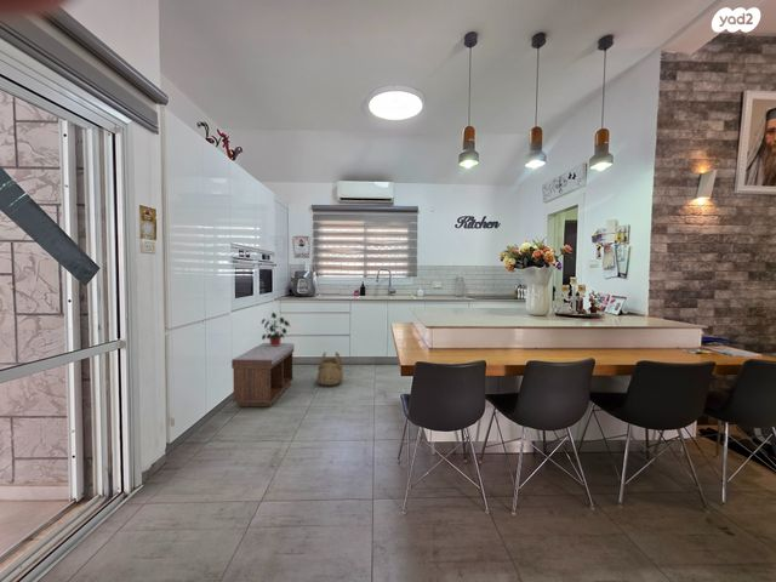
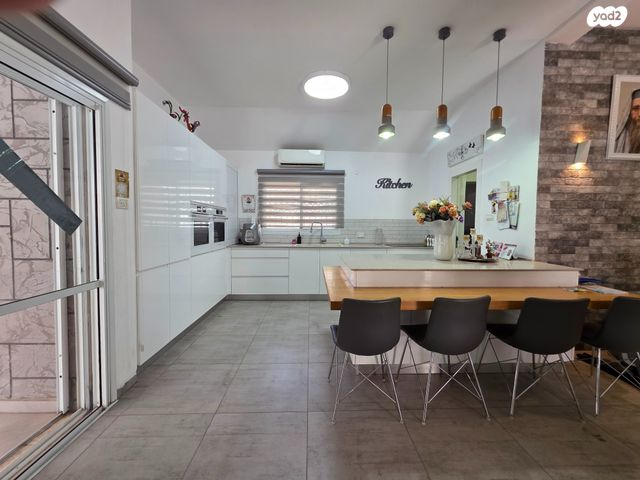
- basket [316,350,344,387]
- bench [230,342,296,407]
- potted plant [261,312,291,346]
